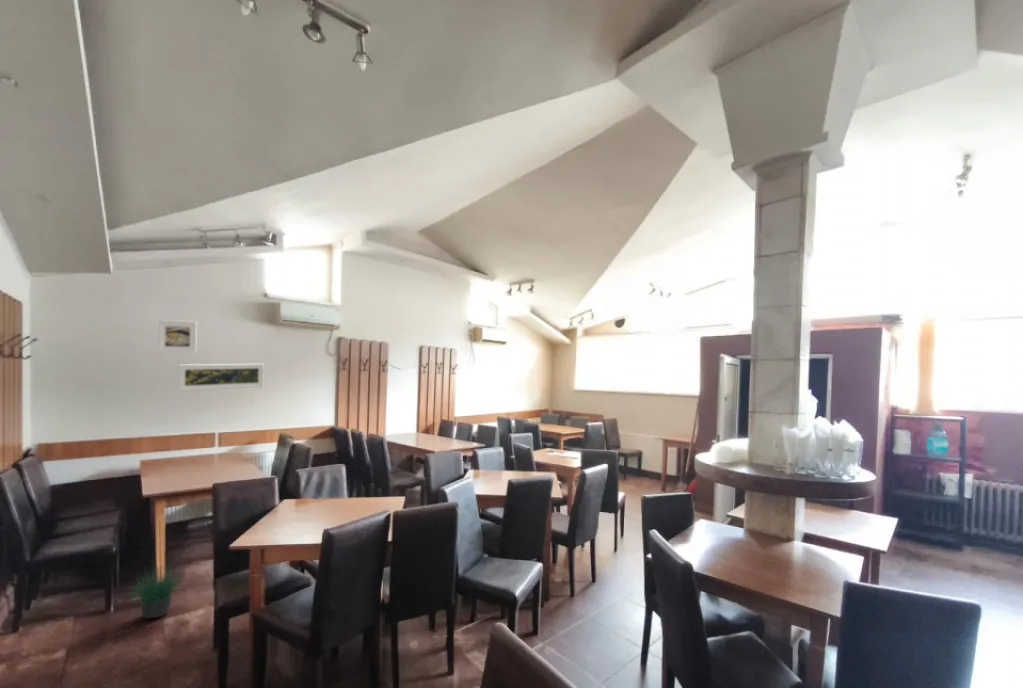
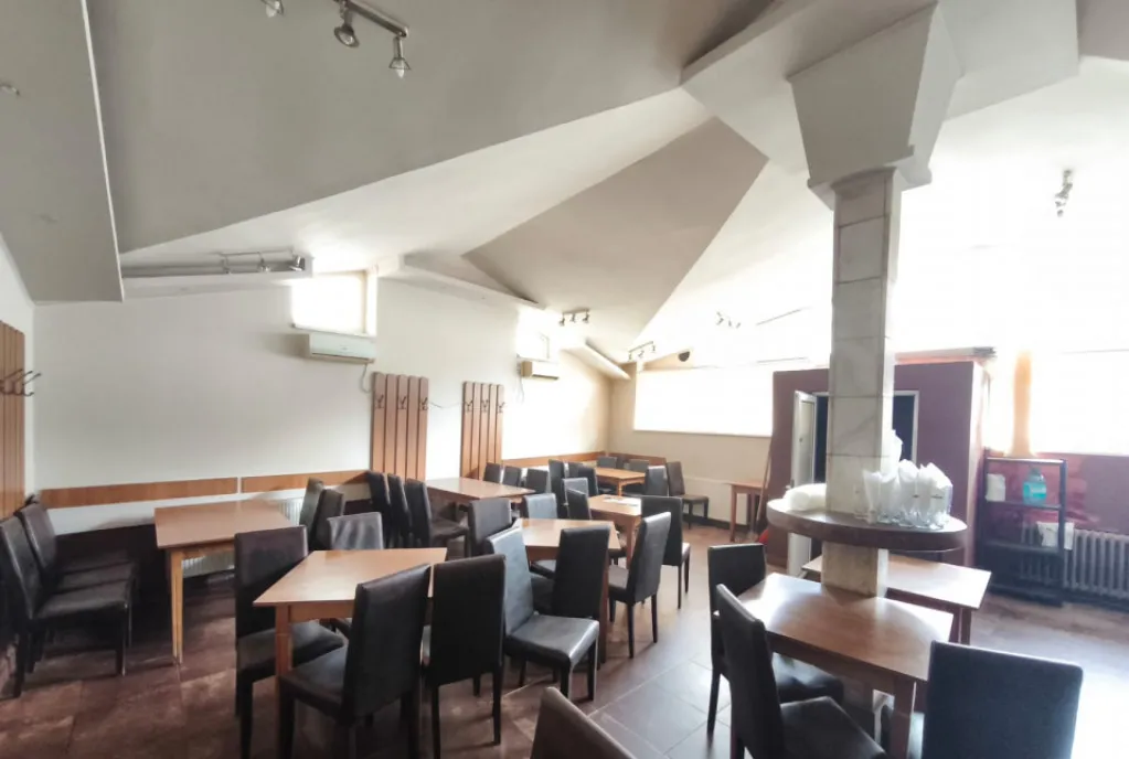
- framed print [157,319,198,353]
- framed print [177,363,265,392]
- potted plant [127,558,193,620]
